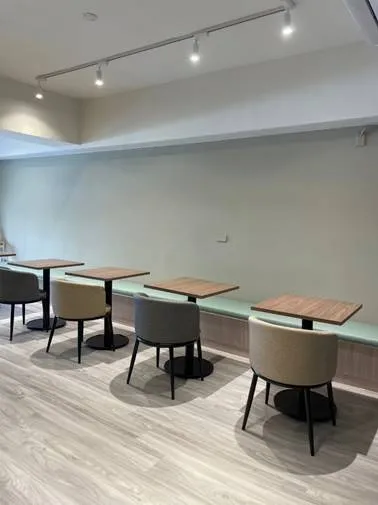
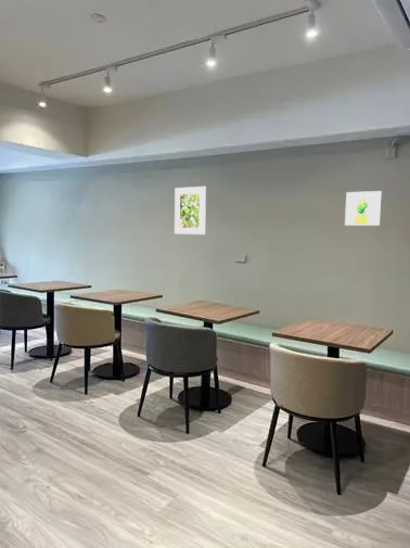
+ wall art [344,190,383,227]
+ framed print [174,186,207,235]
